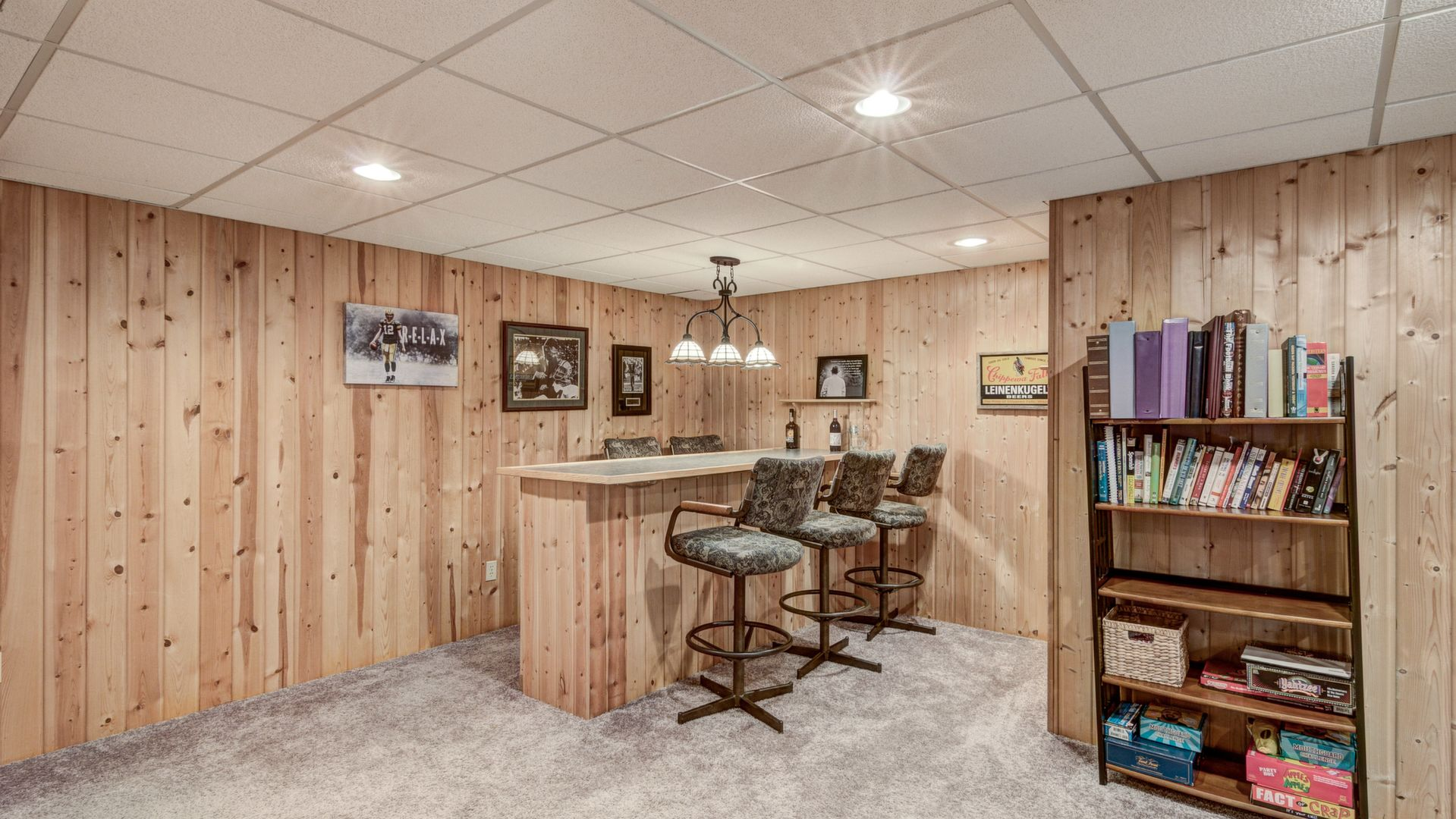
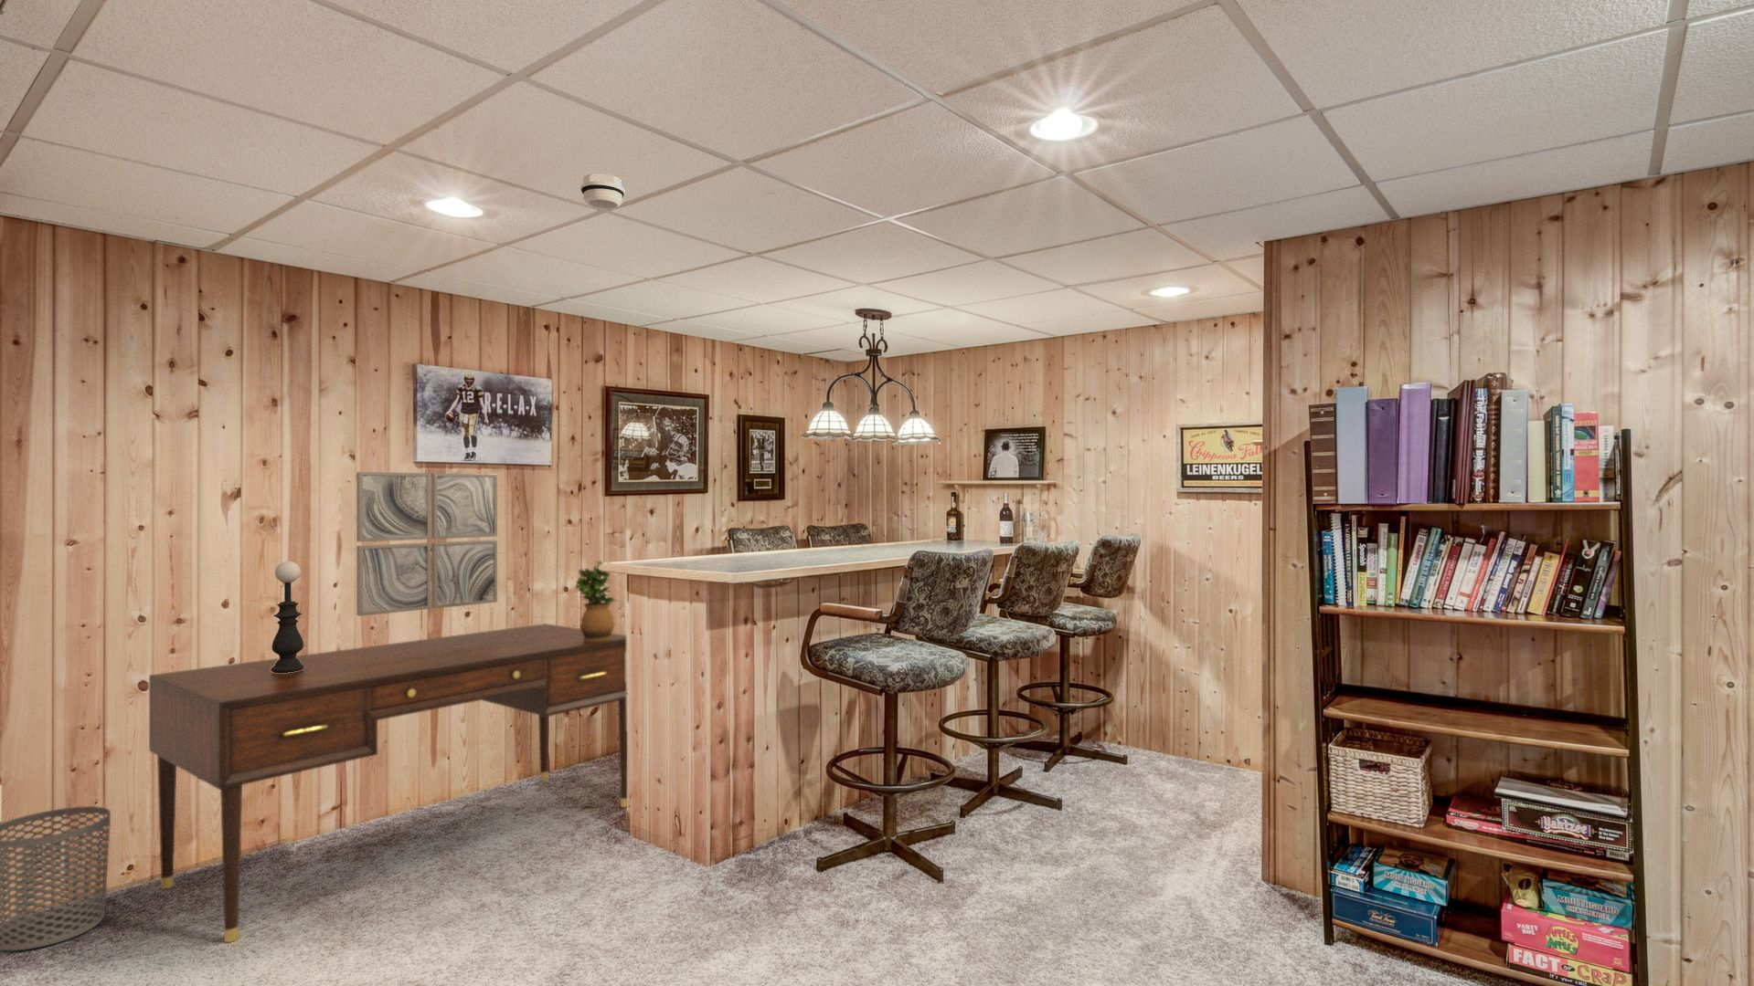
+ desk [148,622,628,943]
+ waste bin [0,805,112,951]
+ table lamp [271,561,305,673]
+ smoke detector [579,172,625,209]
+ wall art [355,471,499,618]
+ potted plant [575,559,617,640]
